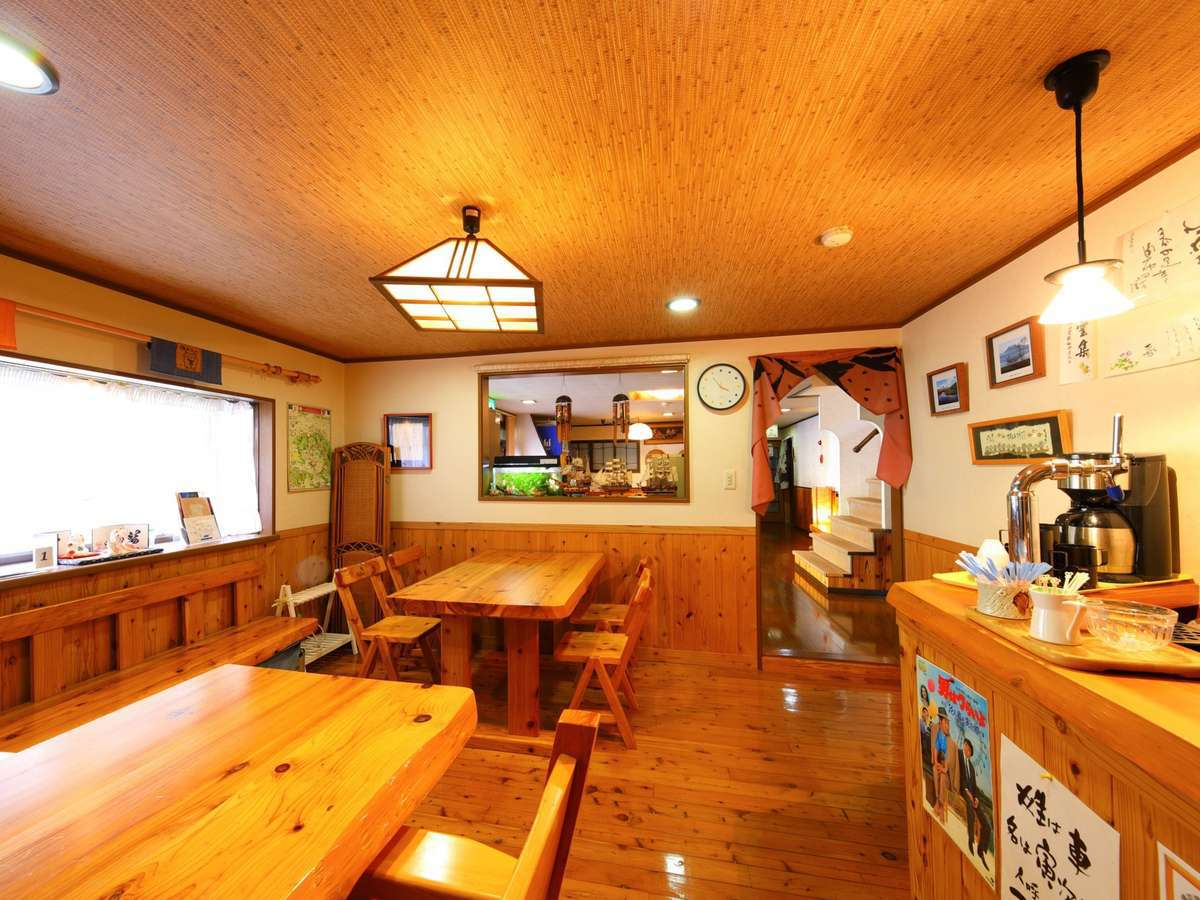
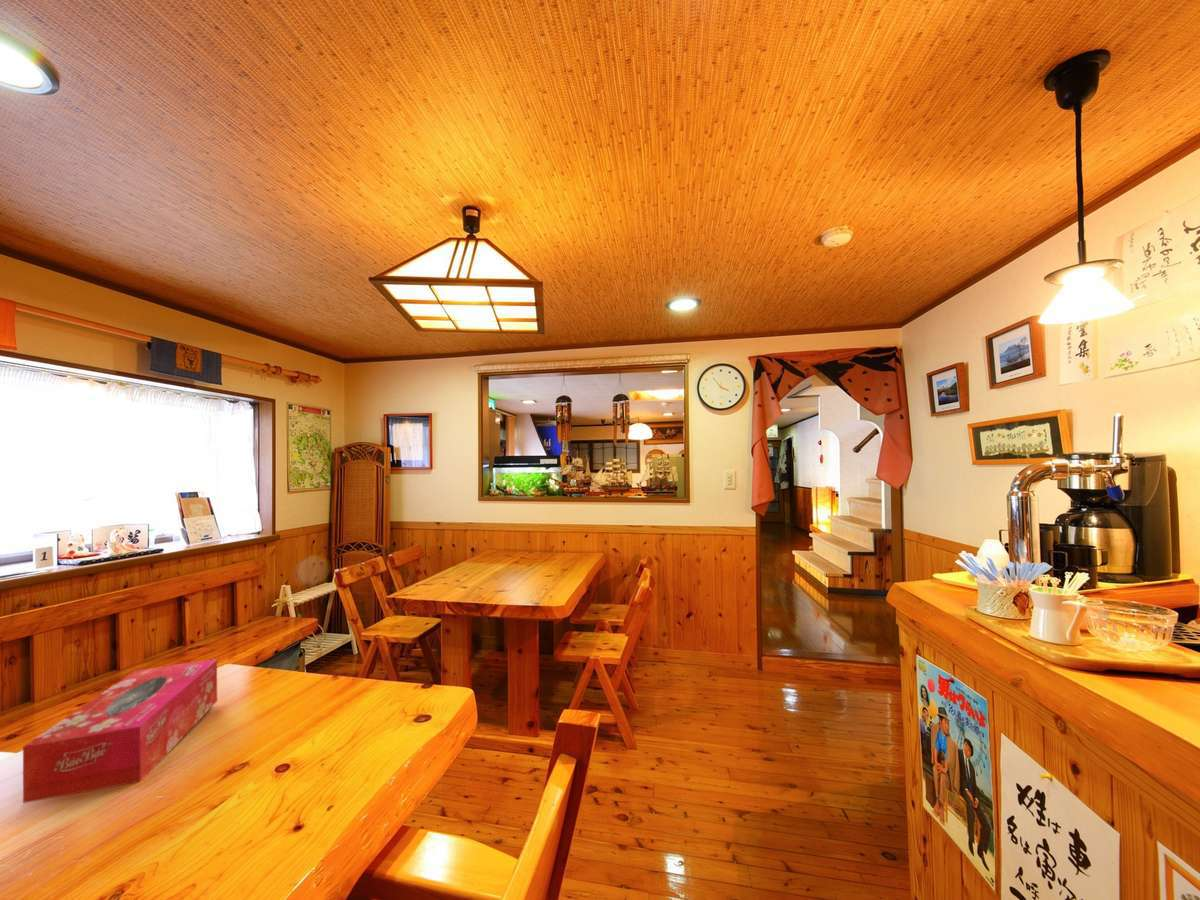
+ tissue box [22,658,218,804]
